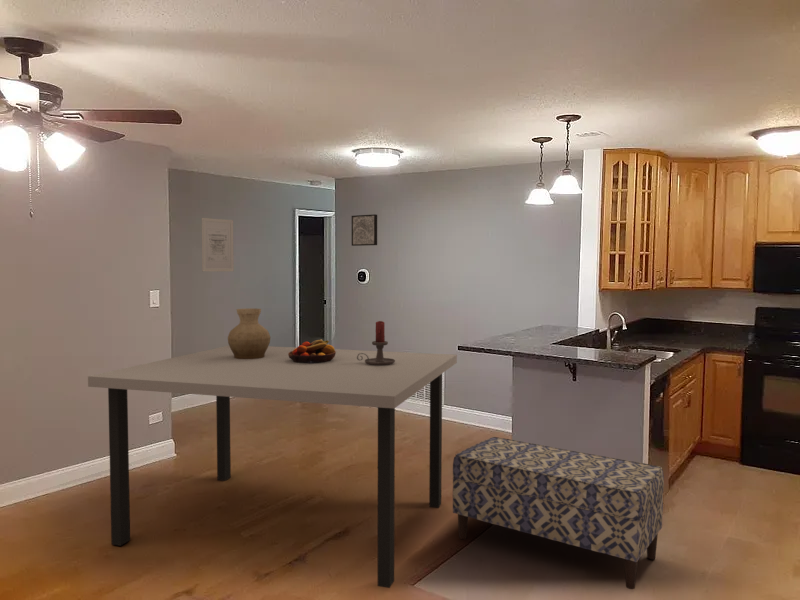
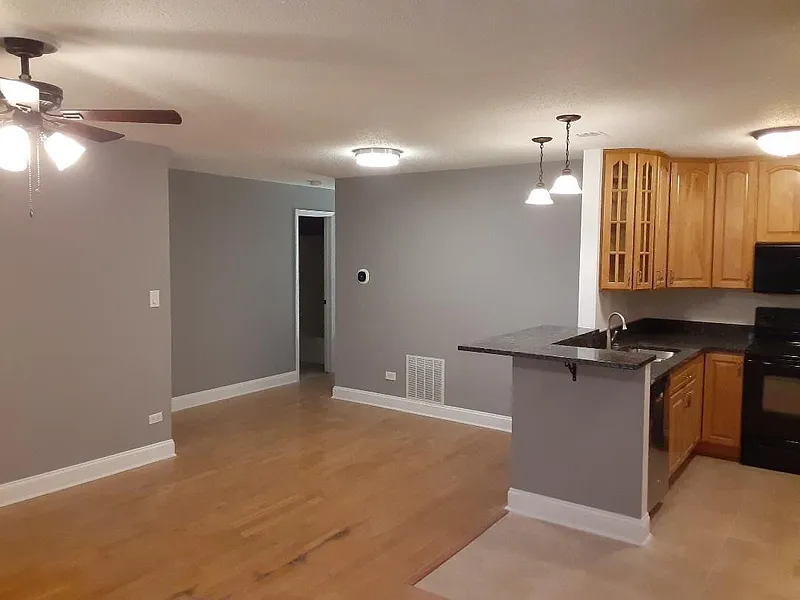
- candle holder [357,320,395,365]
- vase [227,307,271,359]
- wall art [201,217,235,272]
- wall art [351,213,378,247]
- fruit bowl [288,339,336,364]
- bench [452,436,665,590]
- dining table [87,345,458,589]
